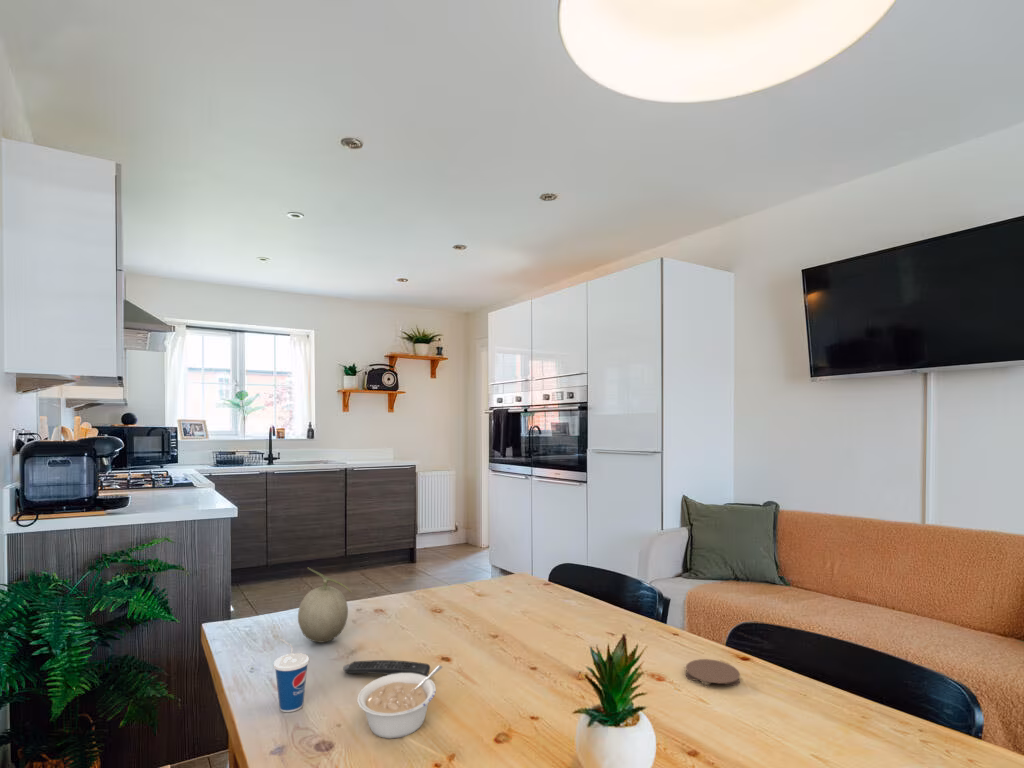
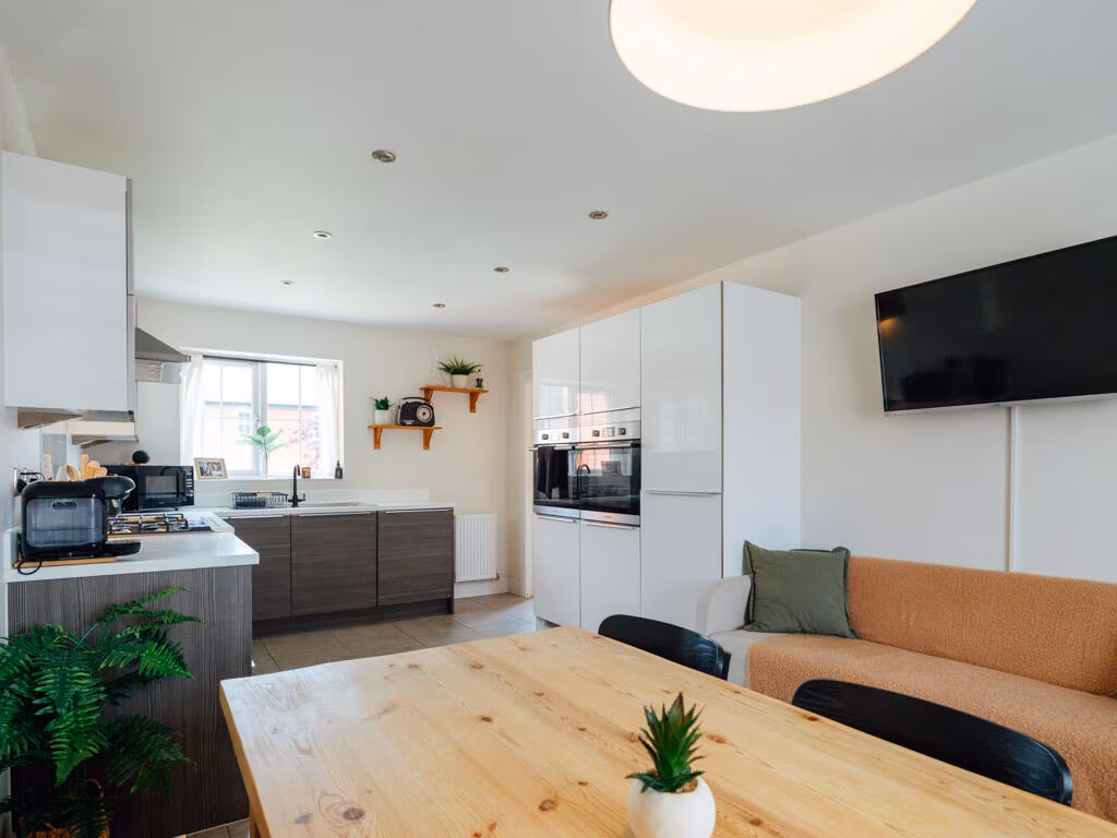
- legume [357,665,443,739]
- fruit [297,567,353,644]
- remote control [342,659,431,677]
- cup [273,638,310,713]
- coaster [685,658,741,687]
